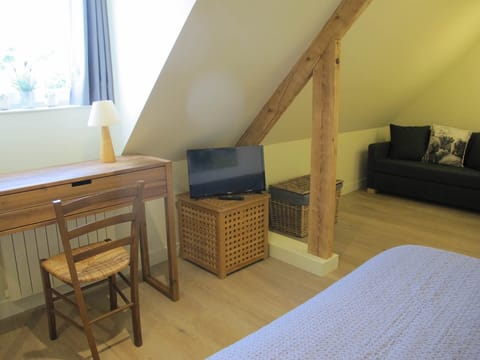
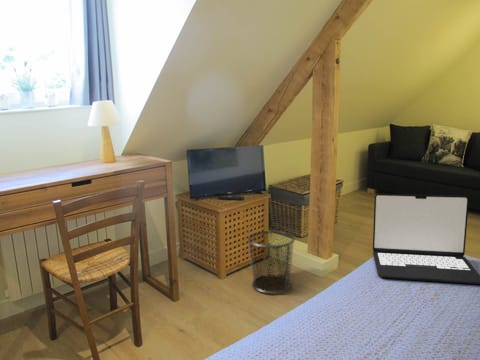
+ waste bin [246,230,296,295]
+ laptop [372,193,480,285]
